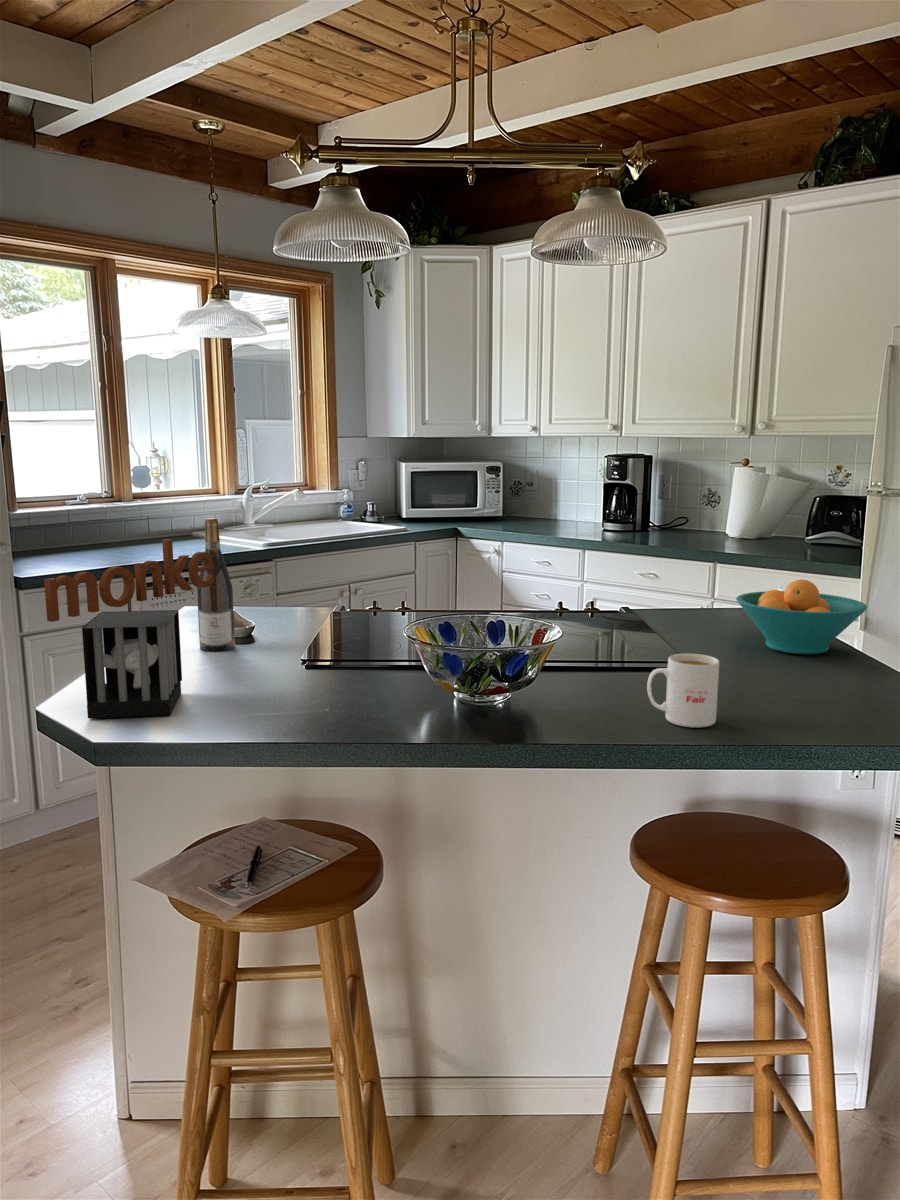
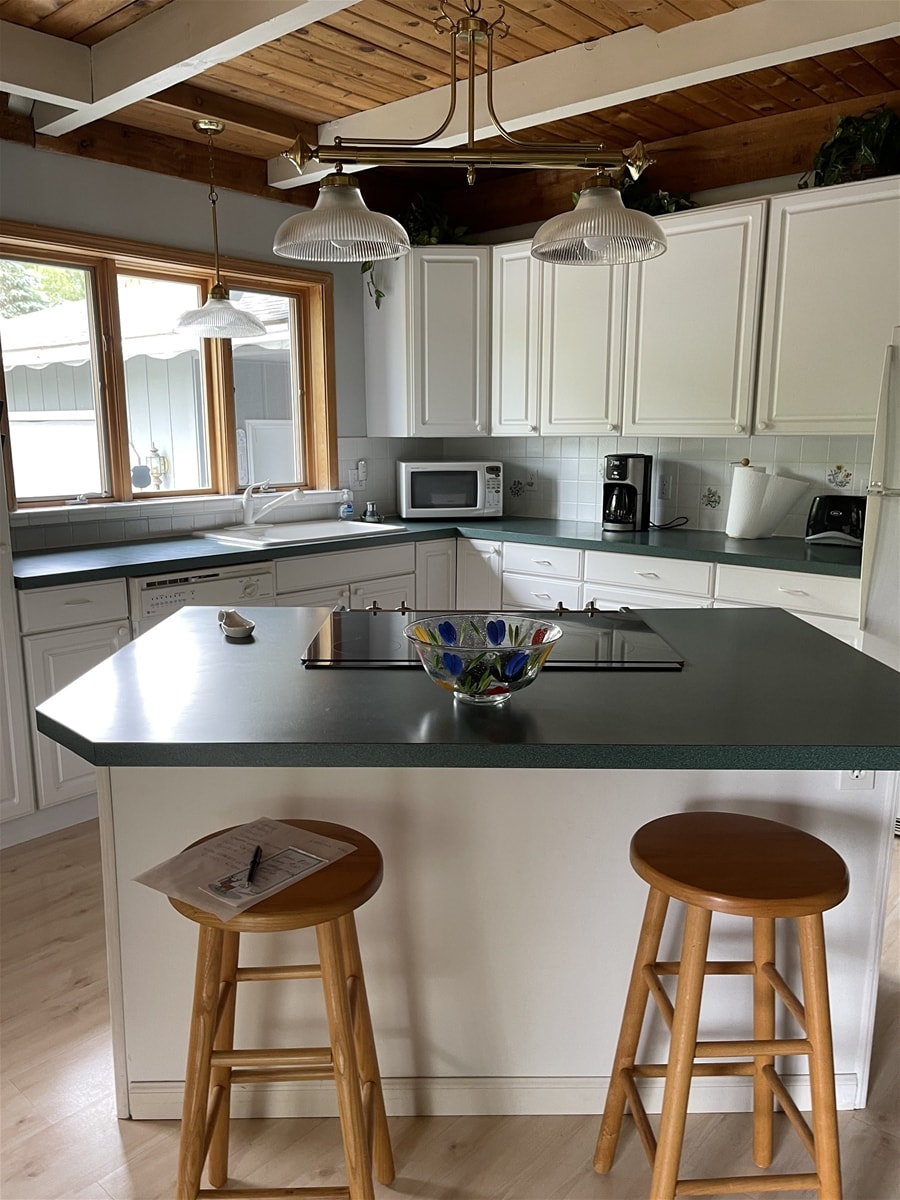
- wine bottle [196,517,236,652]
- fruit bowl [735,578,868,655]
- mug [646,653,720,728]
- knife block [43,538,214,719]
